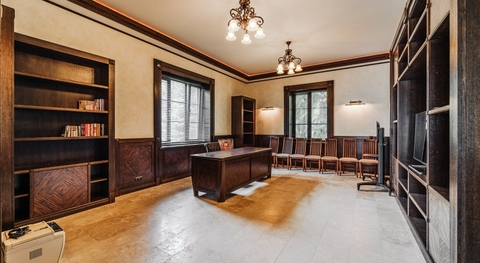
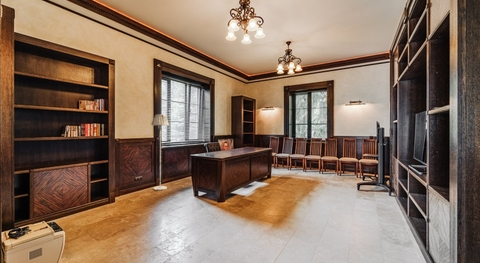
+ floor lamp [150,114,170,191]
